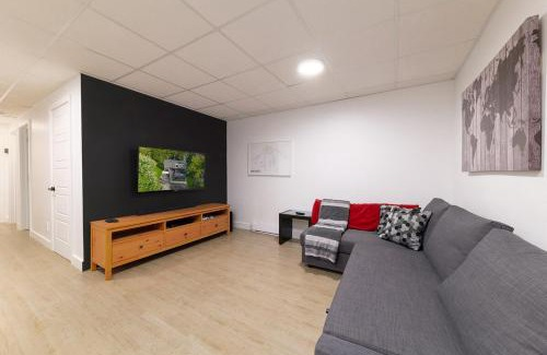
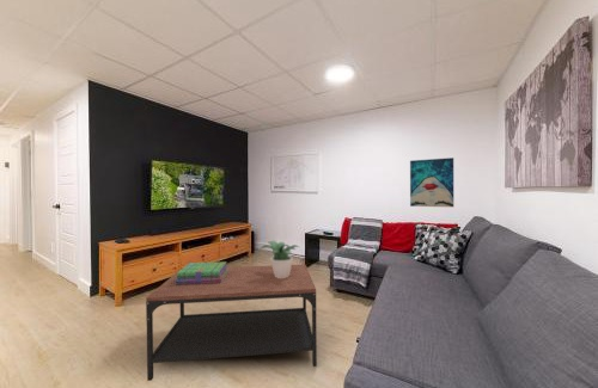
+ wall art [409,156,454,208]
+ potted plant [260,240,300,278]
+ coffee table [145,263,318,382]
+ stack of books [176,260,228,284]
